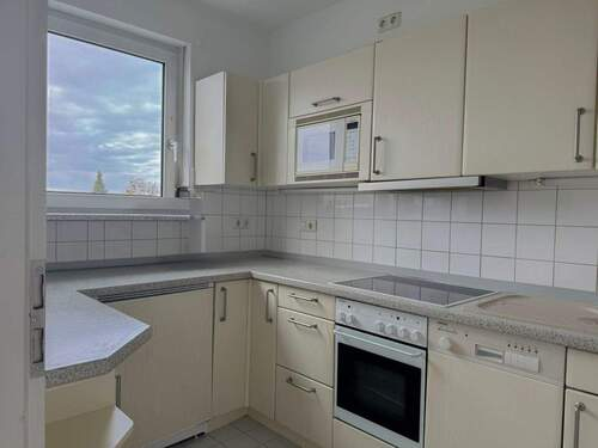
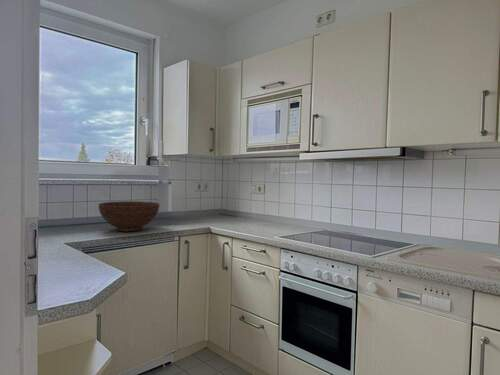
+ fruit bowl [98,200,160,232]
